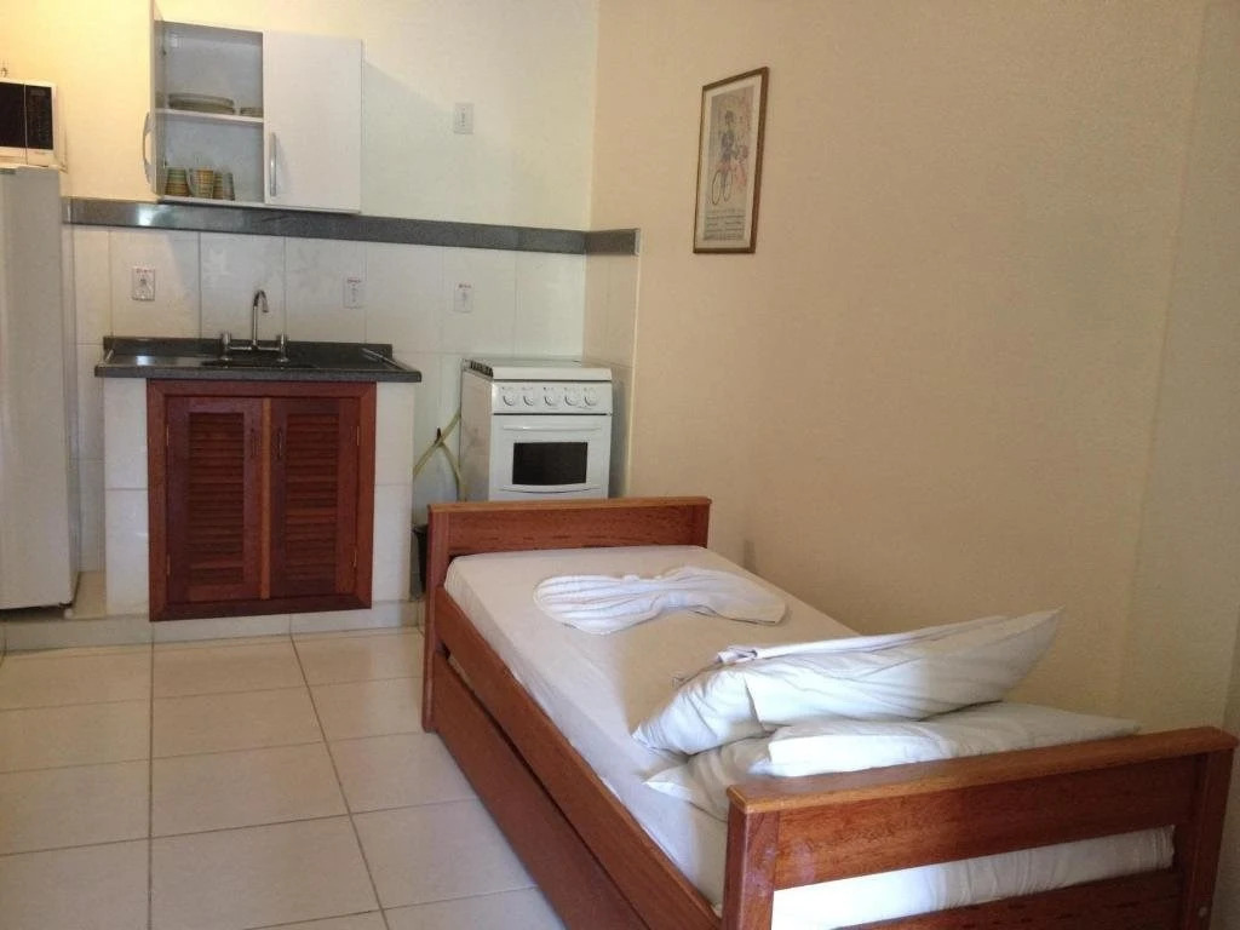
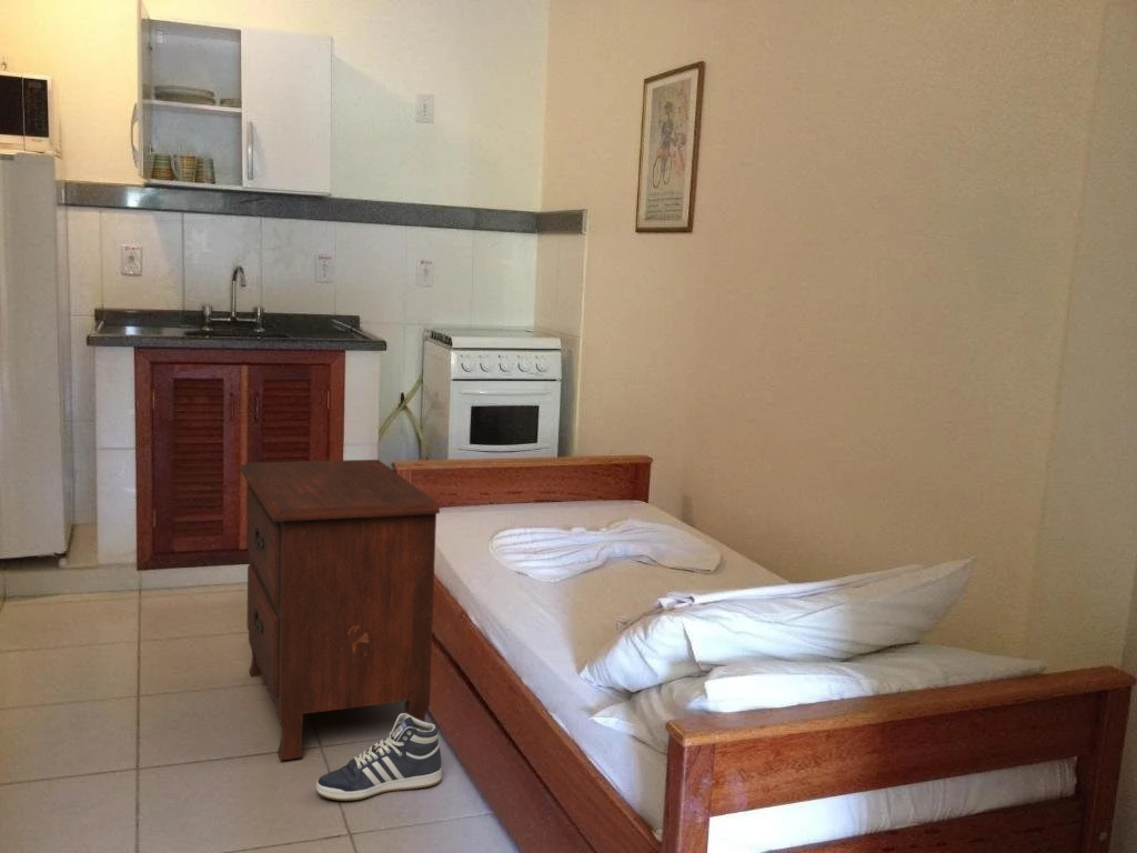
+ nightstand [239,459,441,762]
+ sneaker [315,712,443,802]
